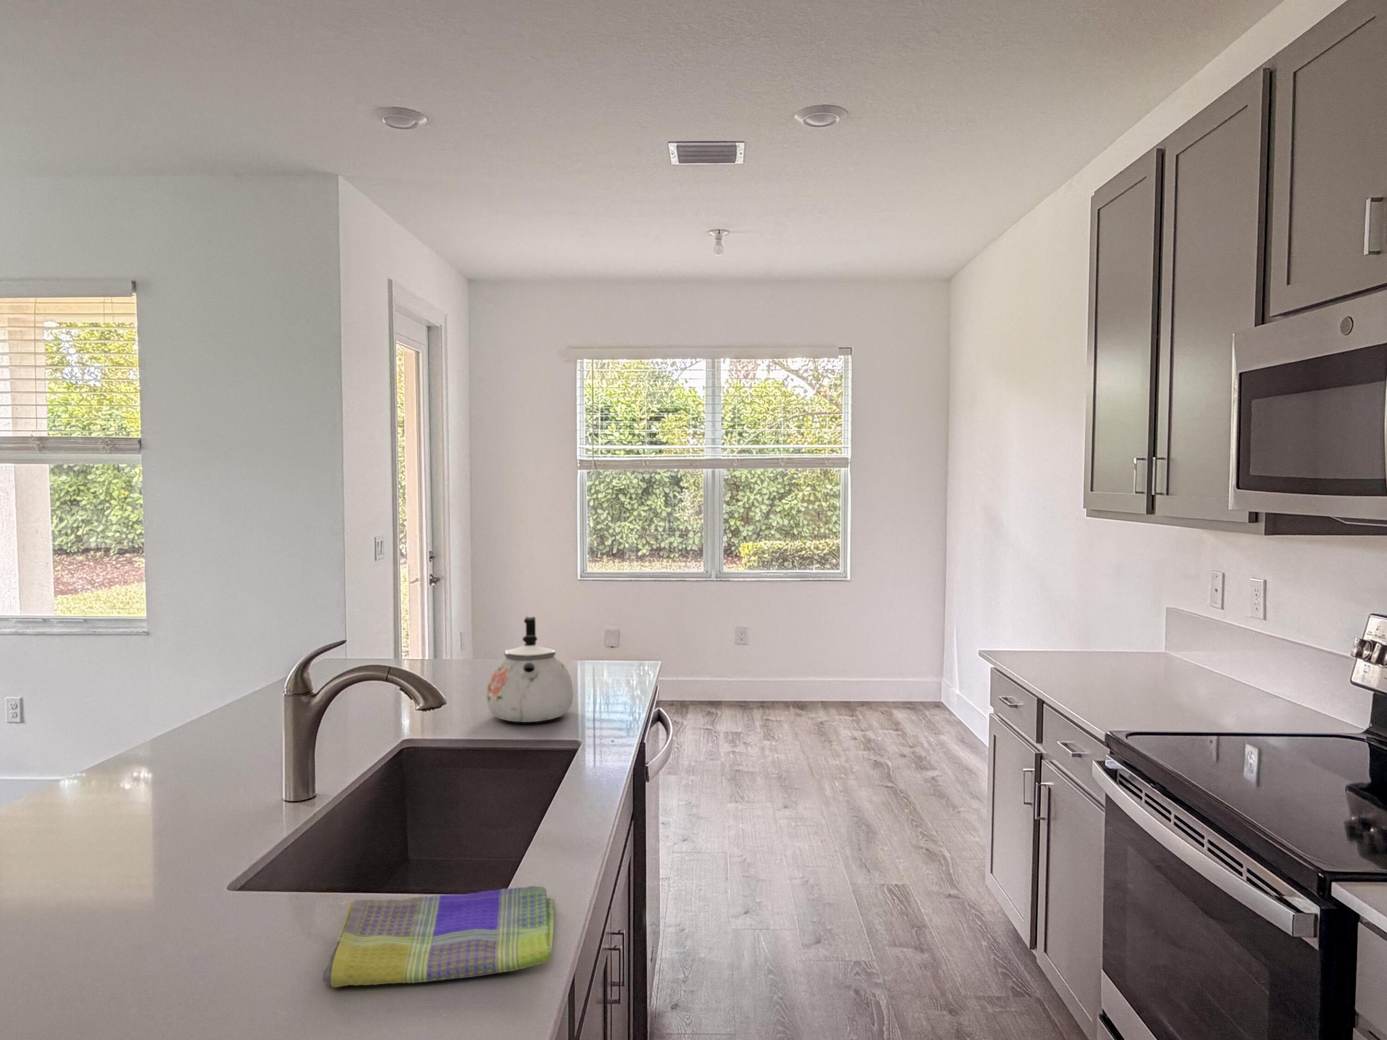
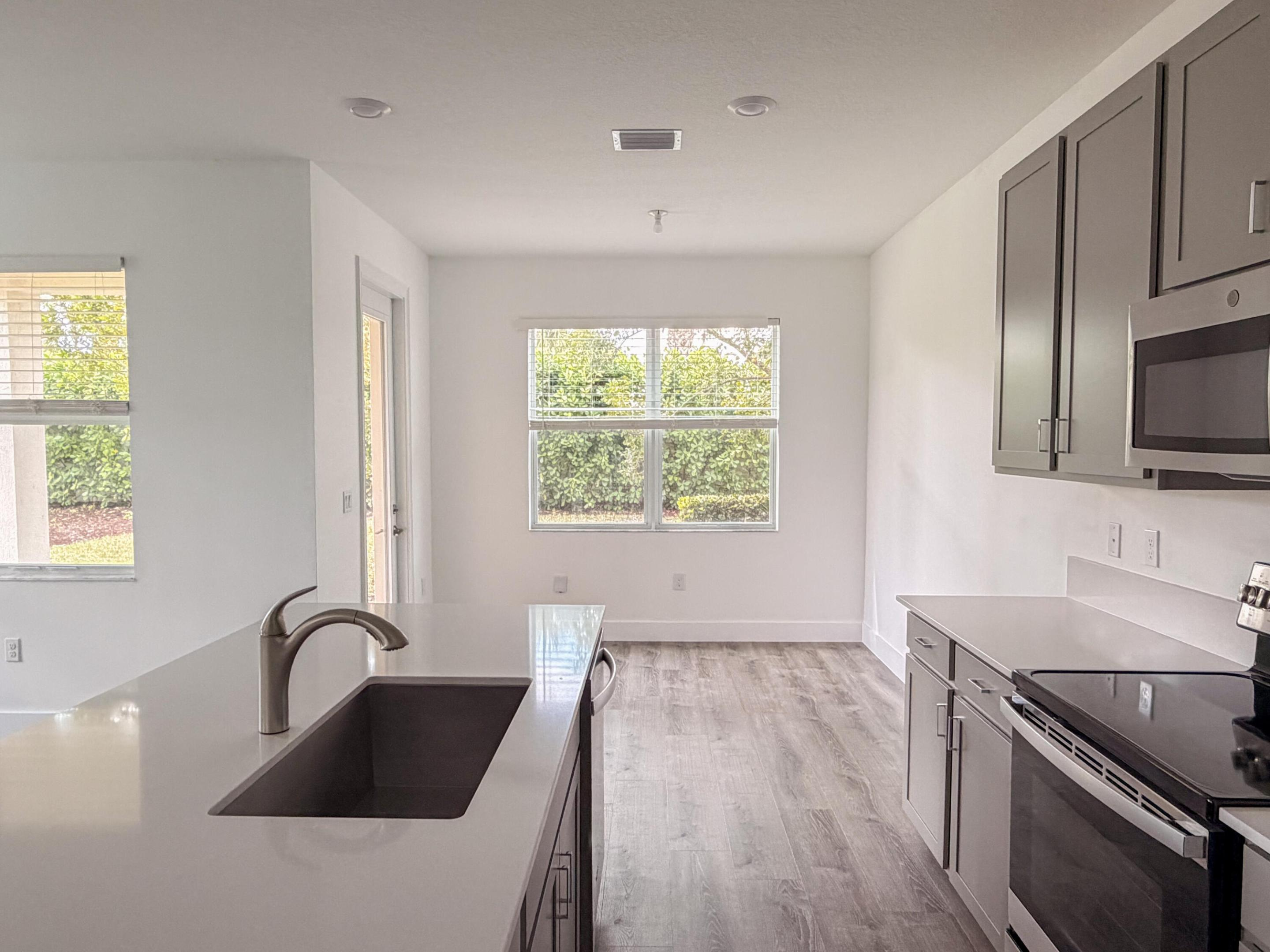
- kettle [486,616,573,723]
- dish towel [322,886,555,988]
